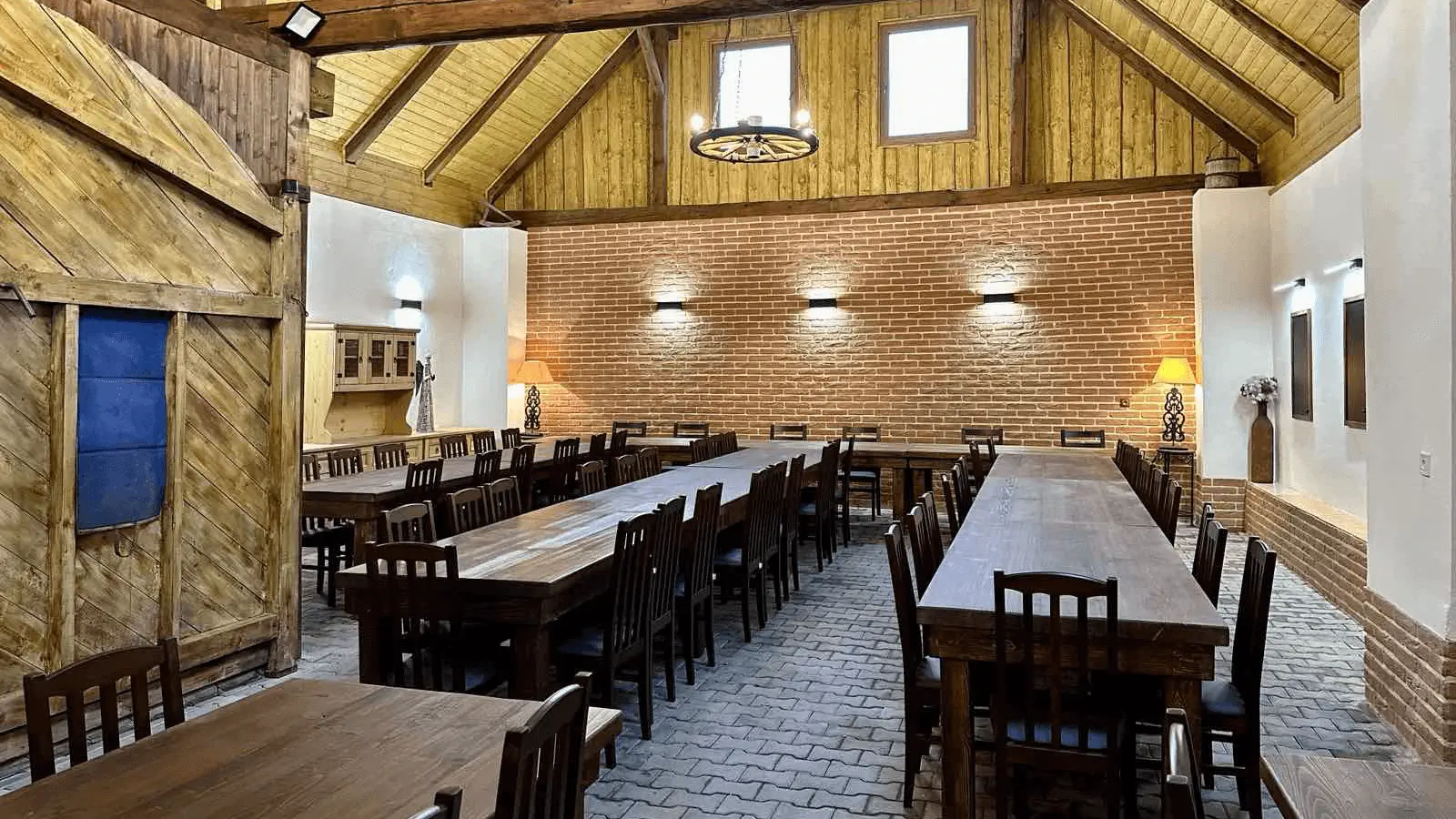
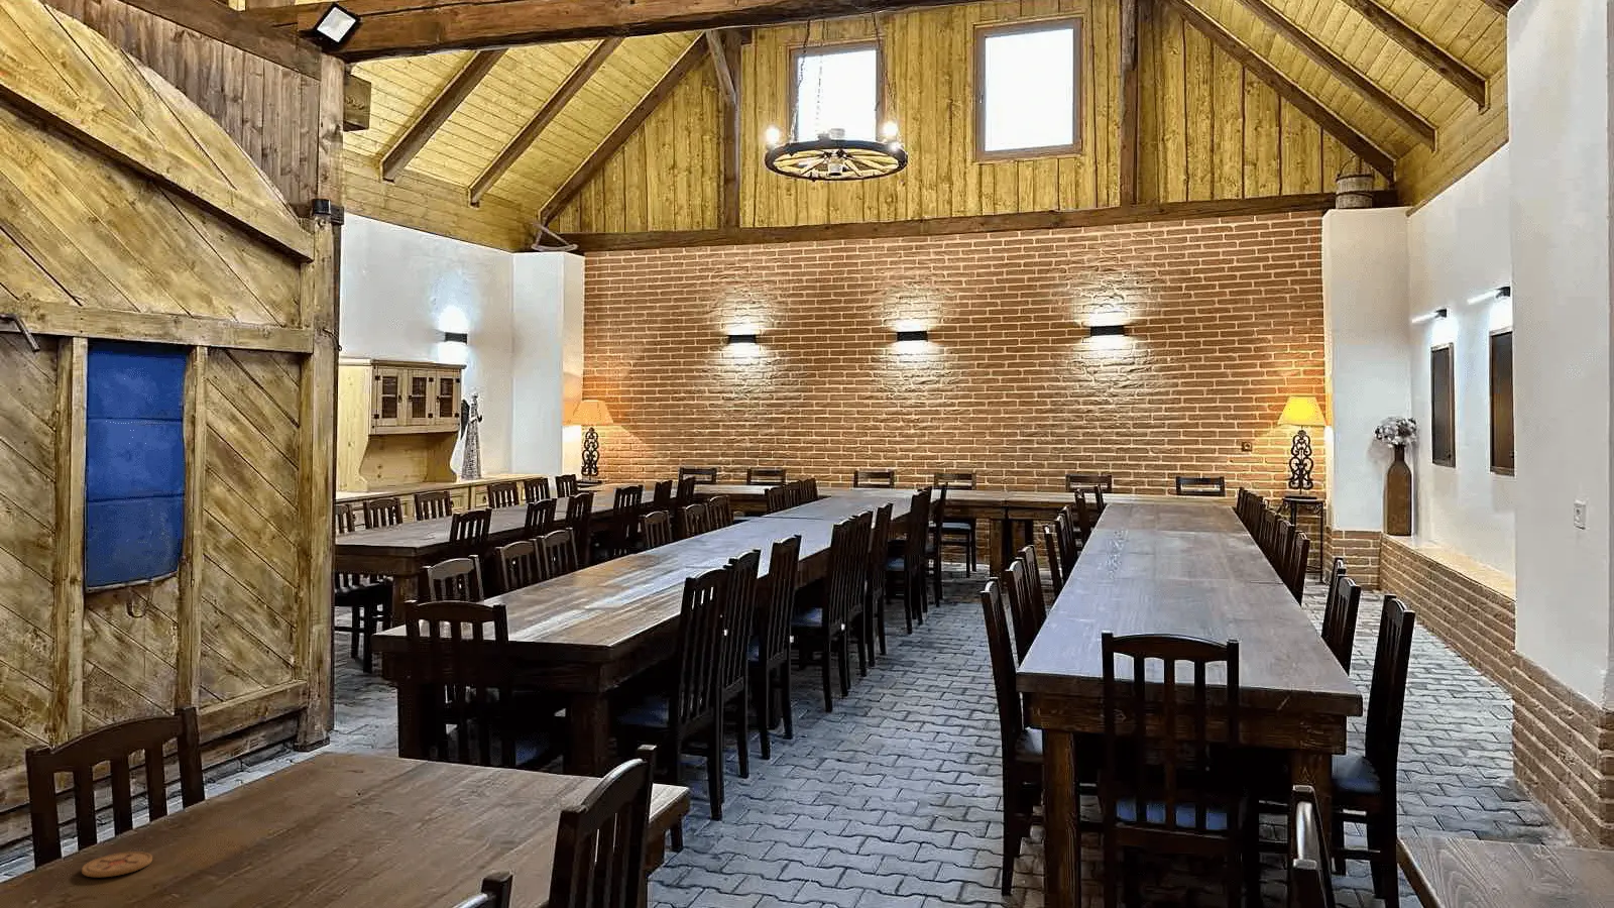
+ coaster [81,850,153,878]
